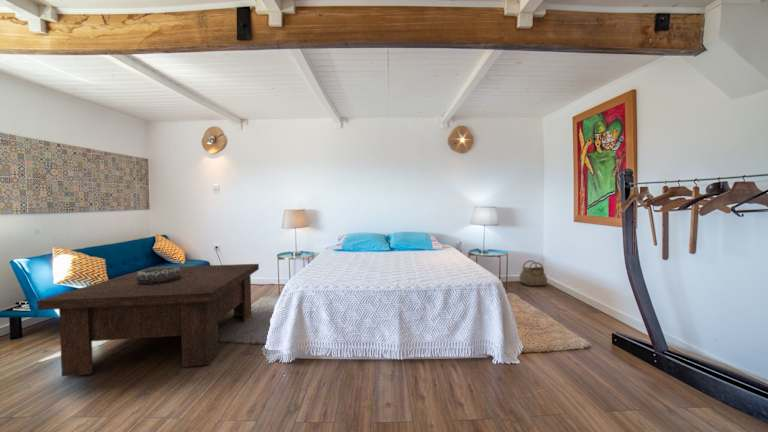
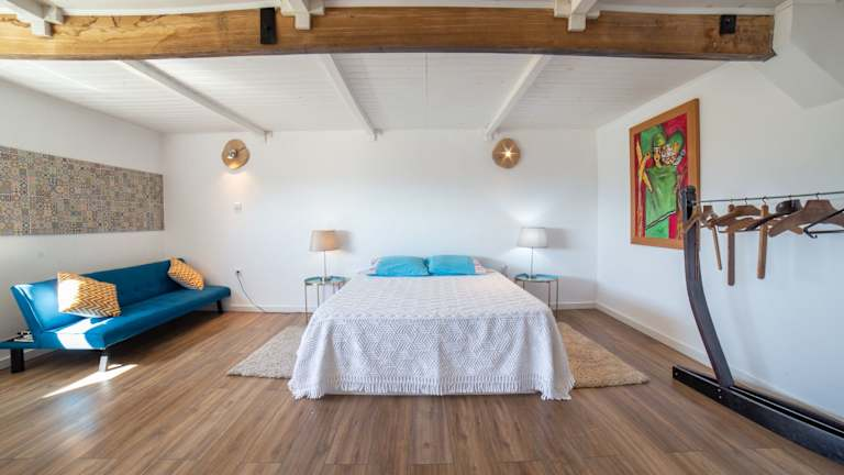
- coffee table [36,263,260,377]
- basket [519,259,548,287]
- decorative bowl [136,265,181,284]
